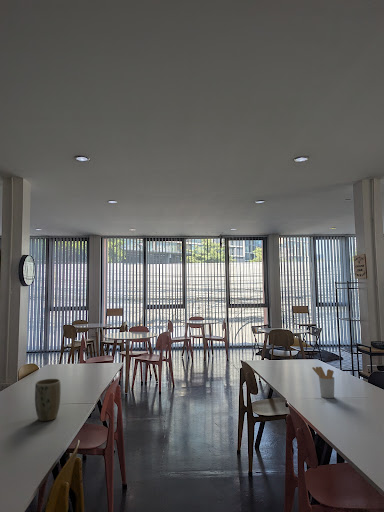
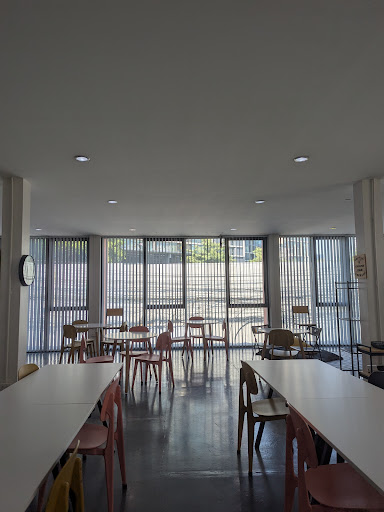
- plant pot [34,378,62,422]
- utensil holder [311,366,335,399]
